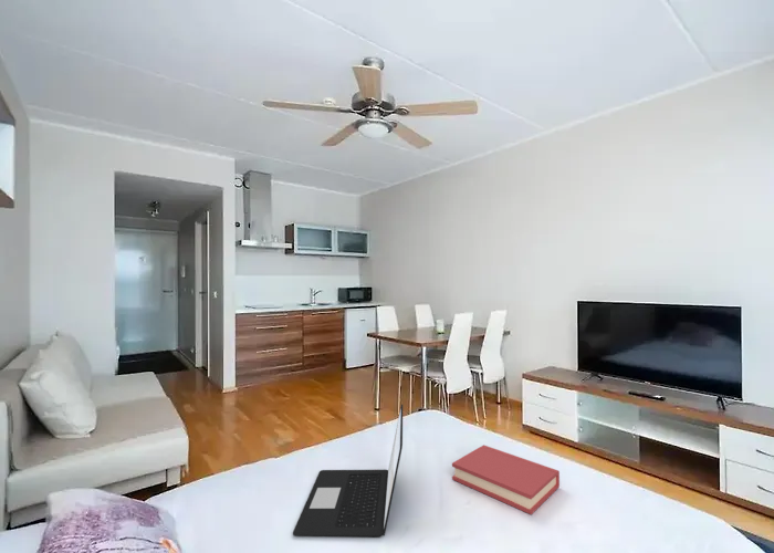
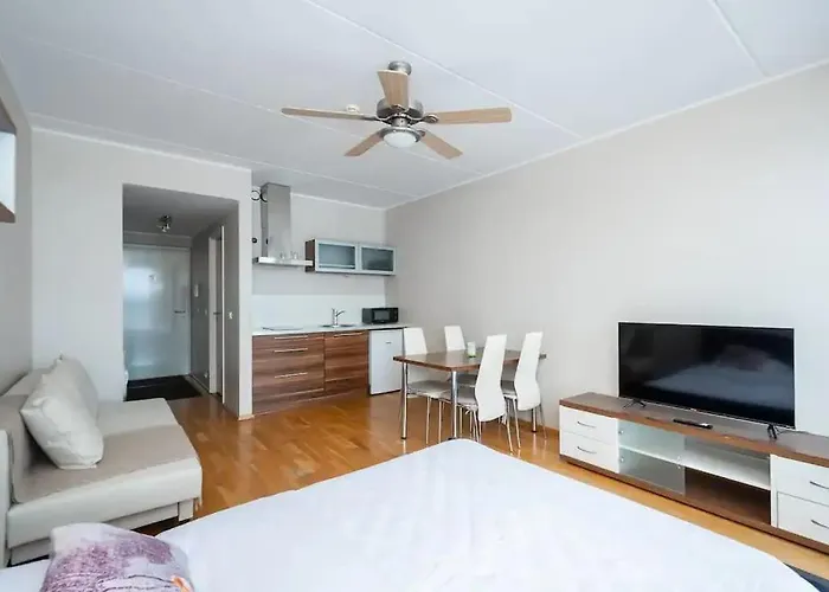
- laptop [292,404,404,539]
- hardback book [451,445,561,515]
